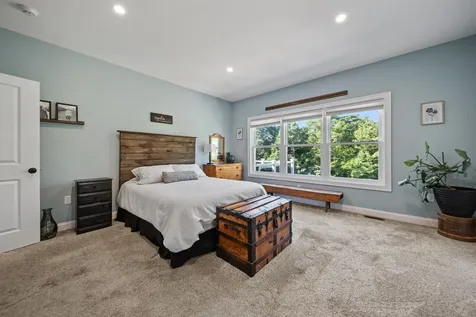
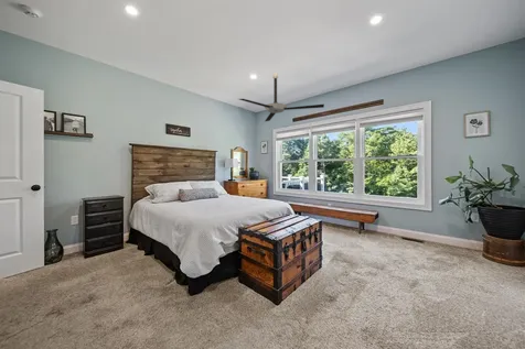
+ ceiling fan [238,72,325,122]
